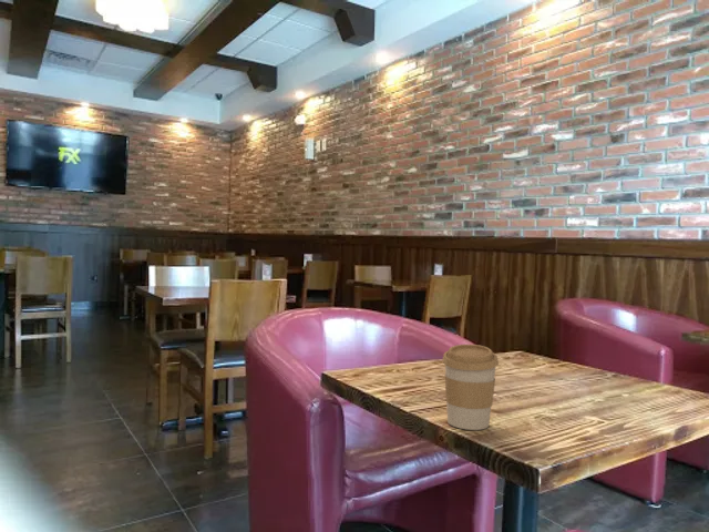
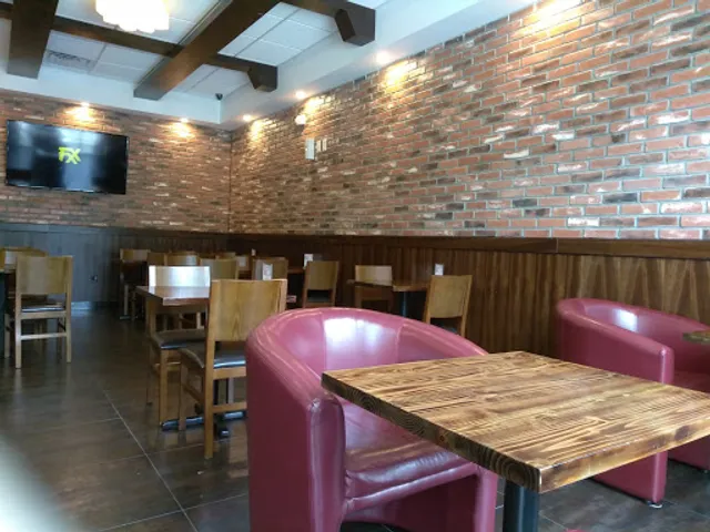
- coffee cup [441,344,500,431]
